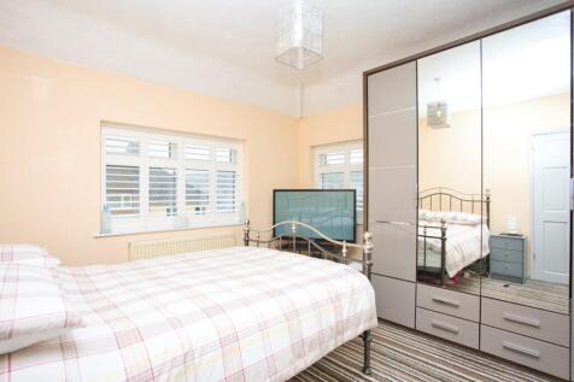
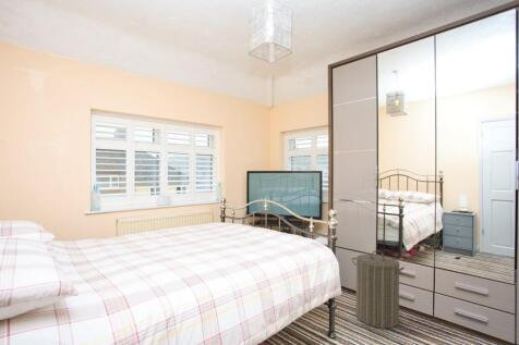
+ laundry hamper [351,249,406,330]
